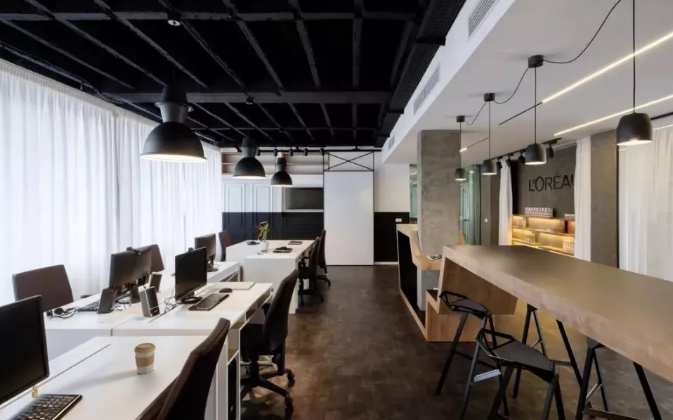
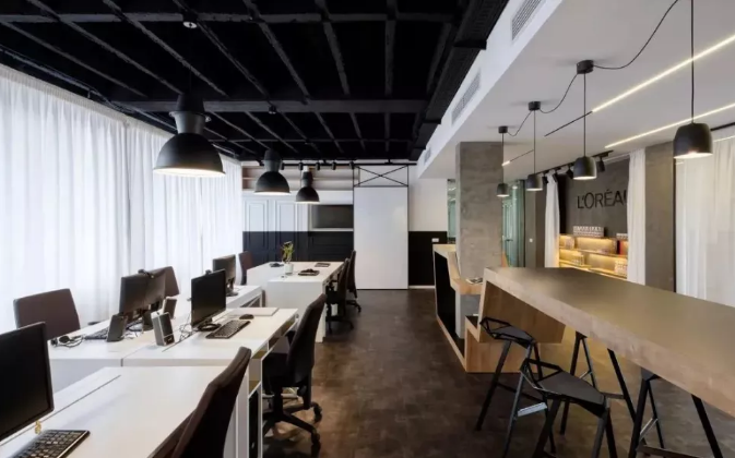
- coffee cup [133,342,157,375]
